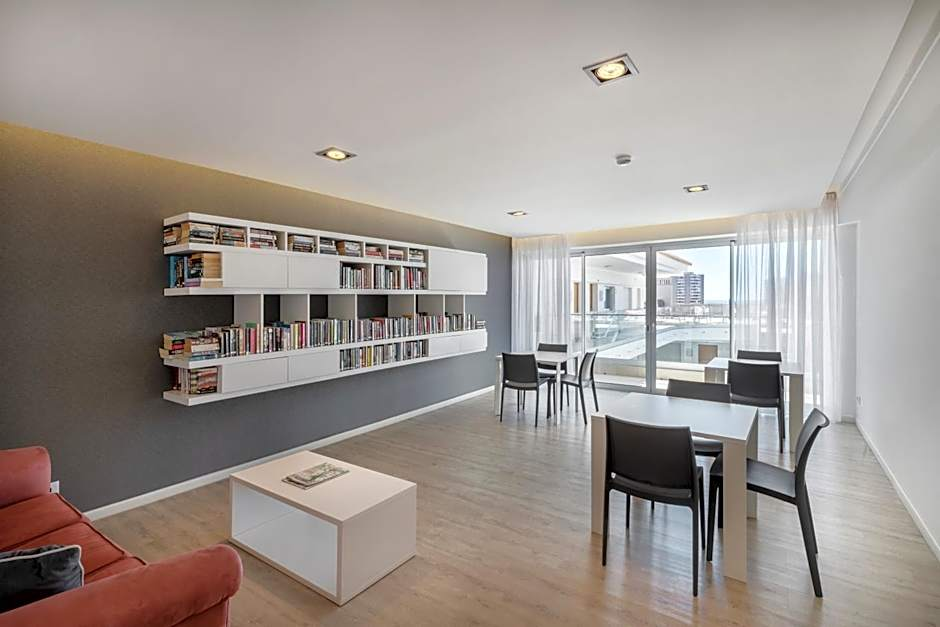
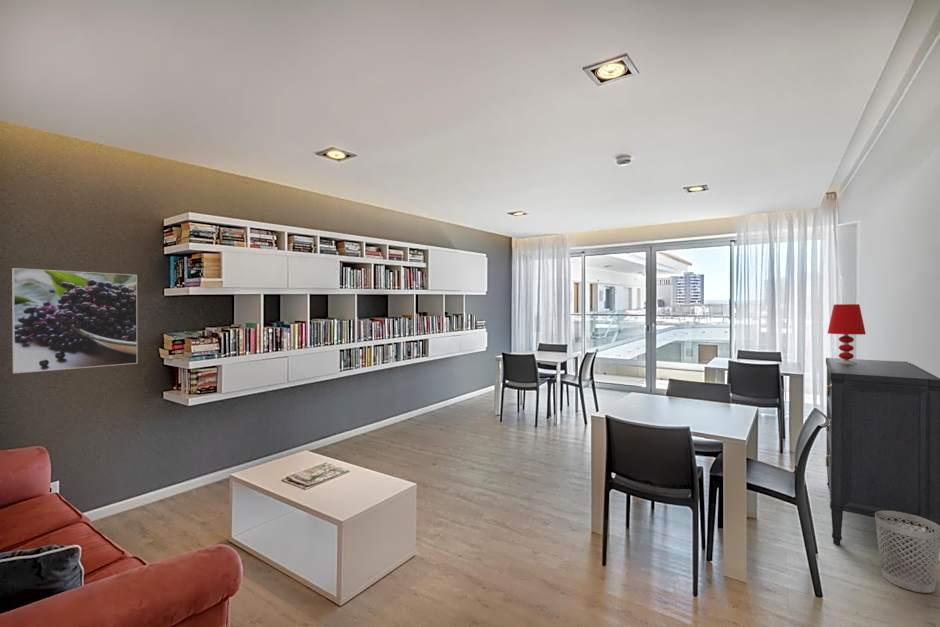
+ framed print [11,267,138,374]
+ wastebasket [874,511,940,594]
+ dresser [825,357,940,566]
+ table lamp [827,303,867,364]
